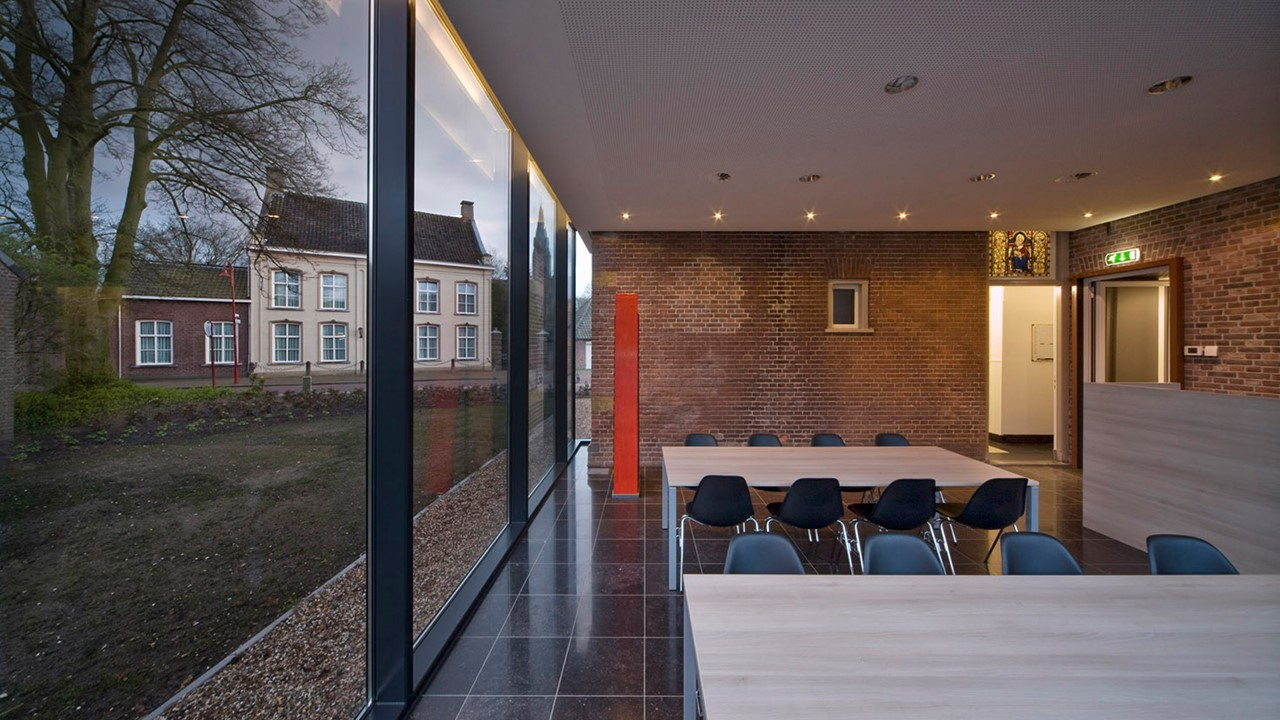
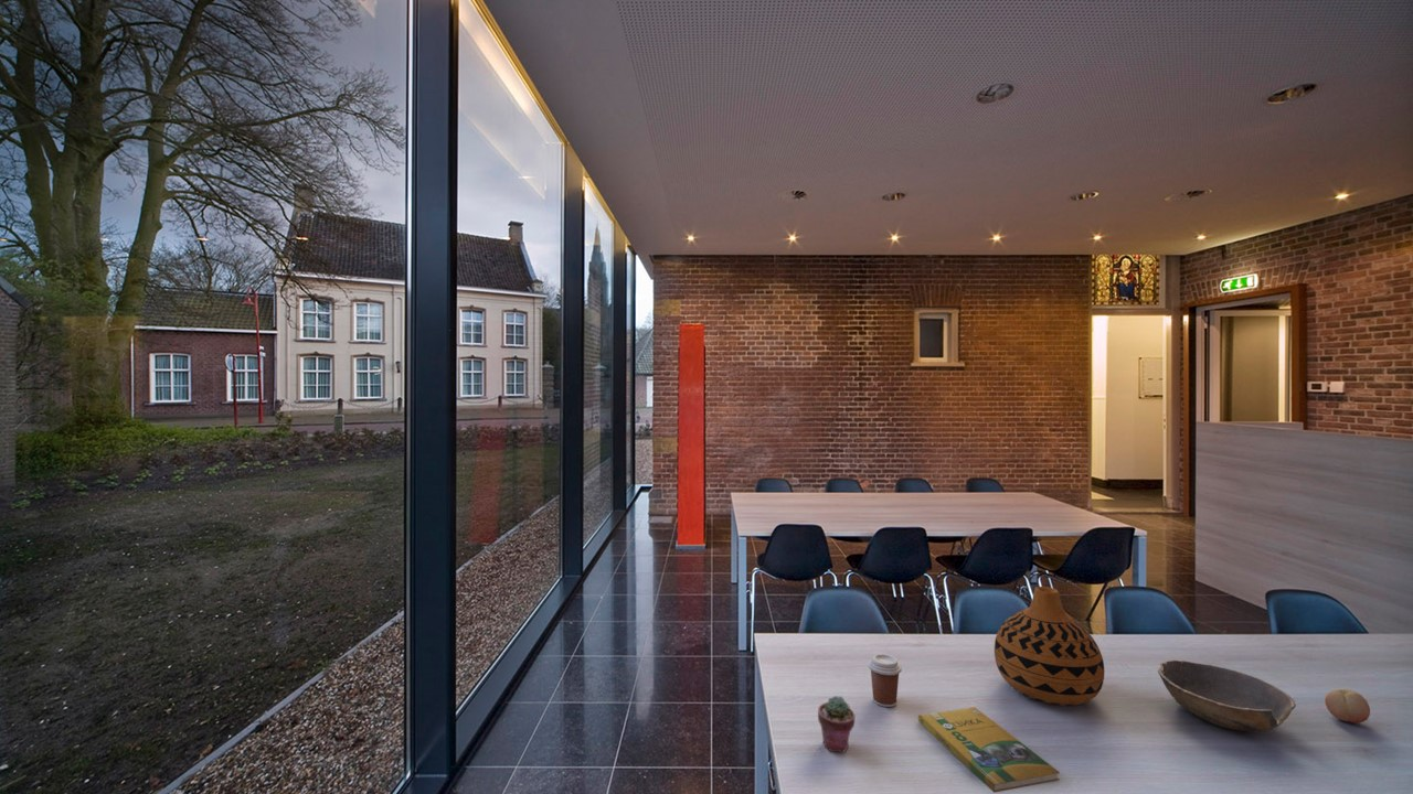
+ fruit [1324,688,1371,725]
+ vase [994,586,1106,707]
+ booklet [917,706,1061,793]
+ coffee cup [868,653,903,708]
+ potted succulent [817,695,857,753]
+ bowl [1157,658,1297,732]
